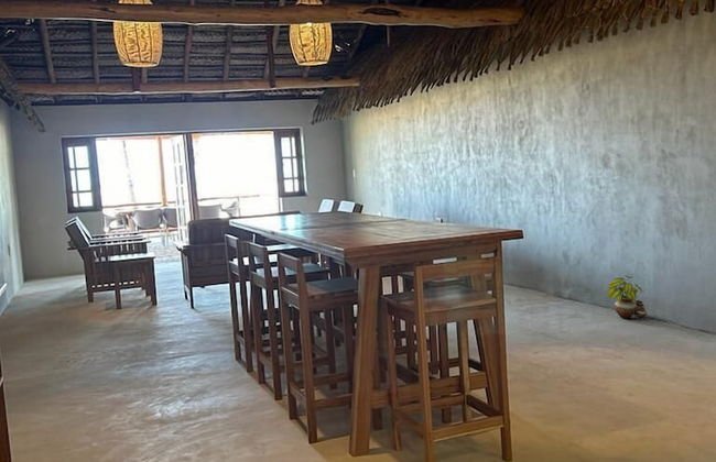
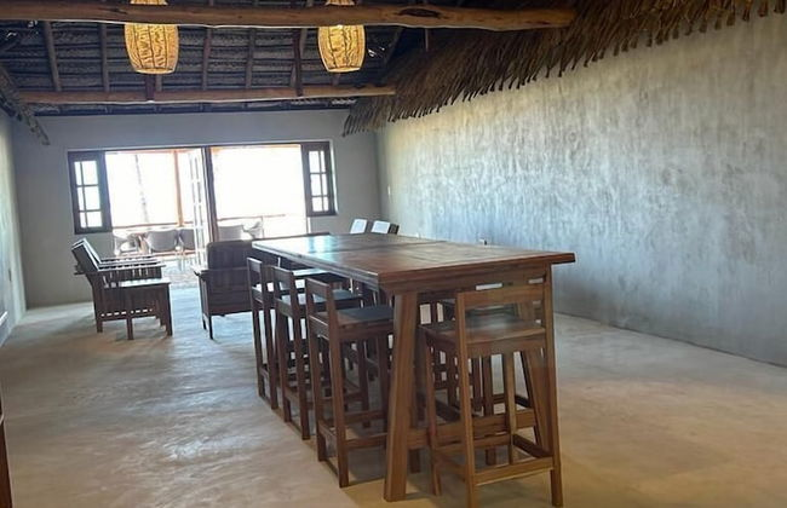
- potted plant [607,275,648,320]
